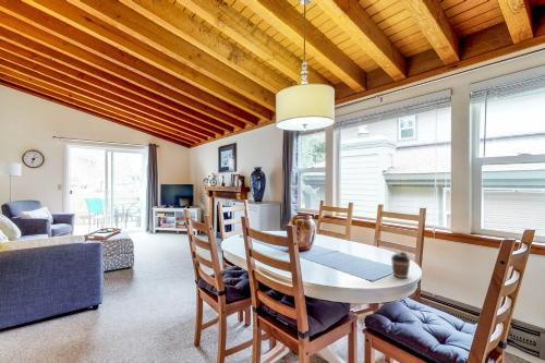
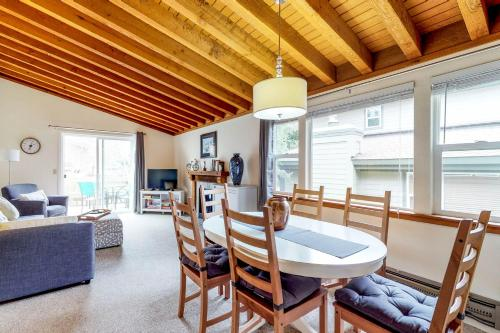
- coffee cup [390,251,411,279]
